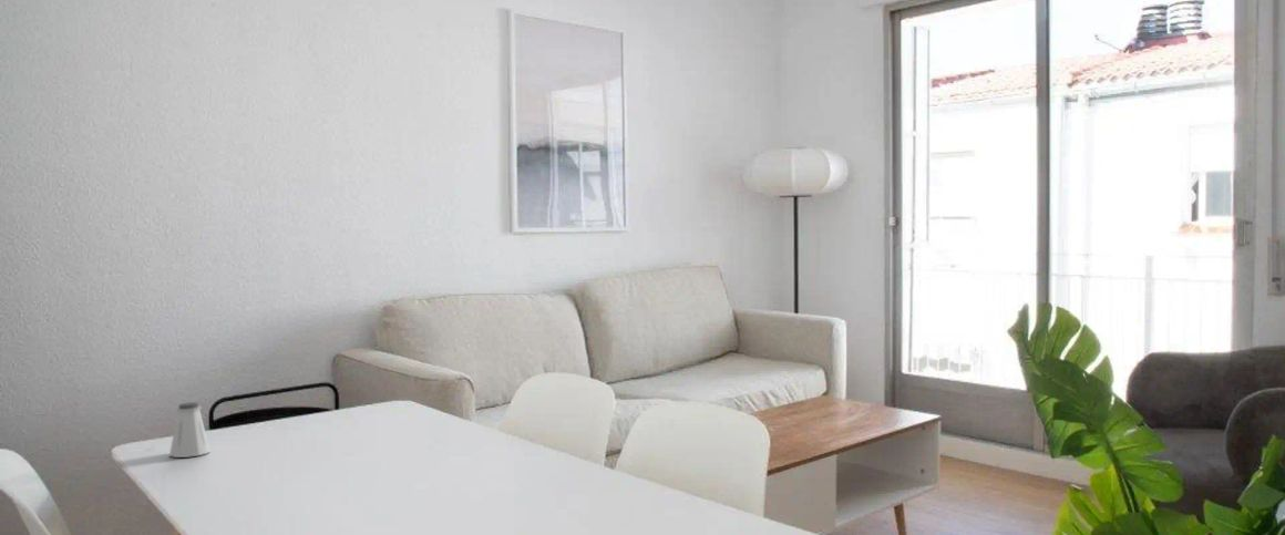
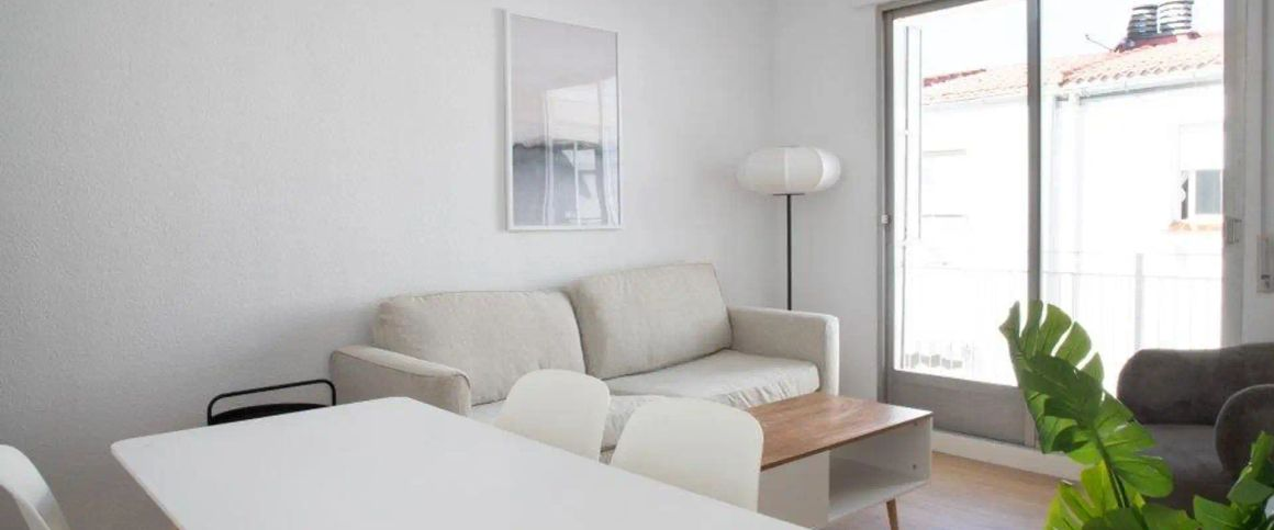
- saltshaker [168,401,210,459]
